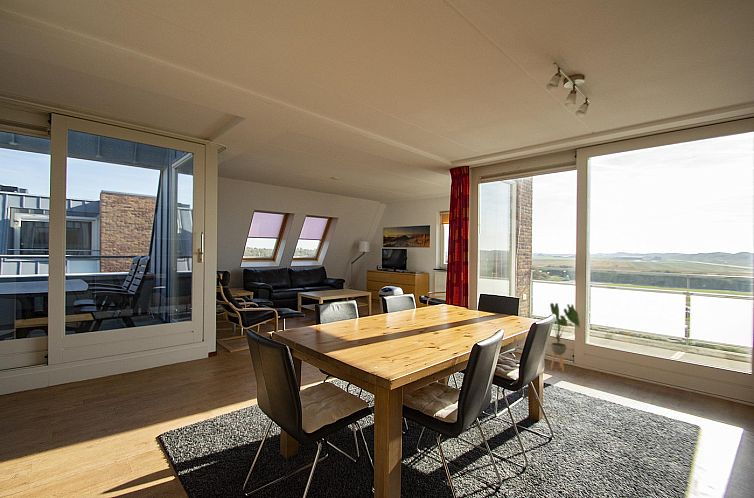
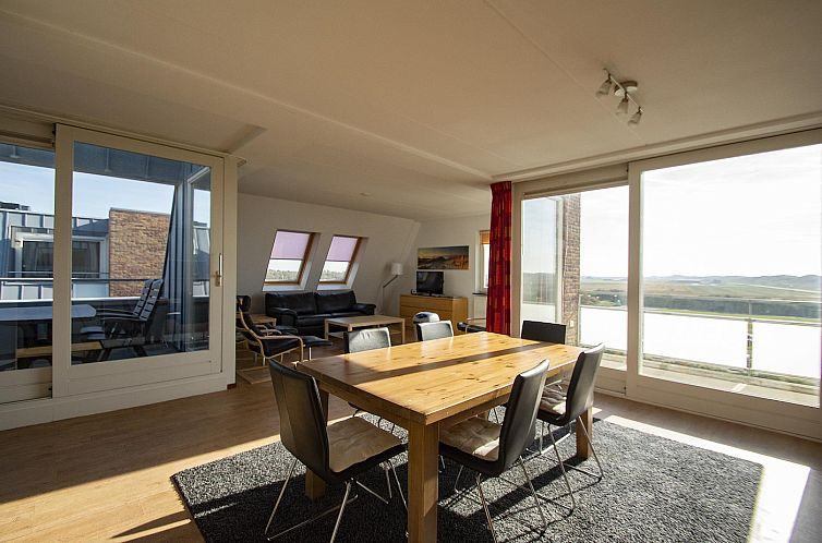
- house plant [549,302,582,373]
